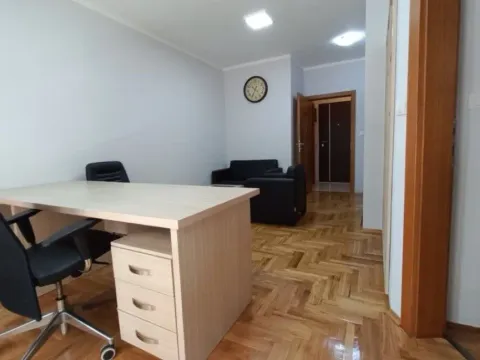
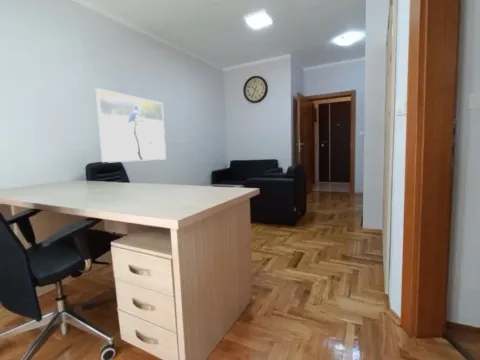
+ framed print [95,87,167,164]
